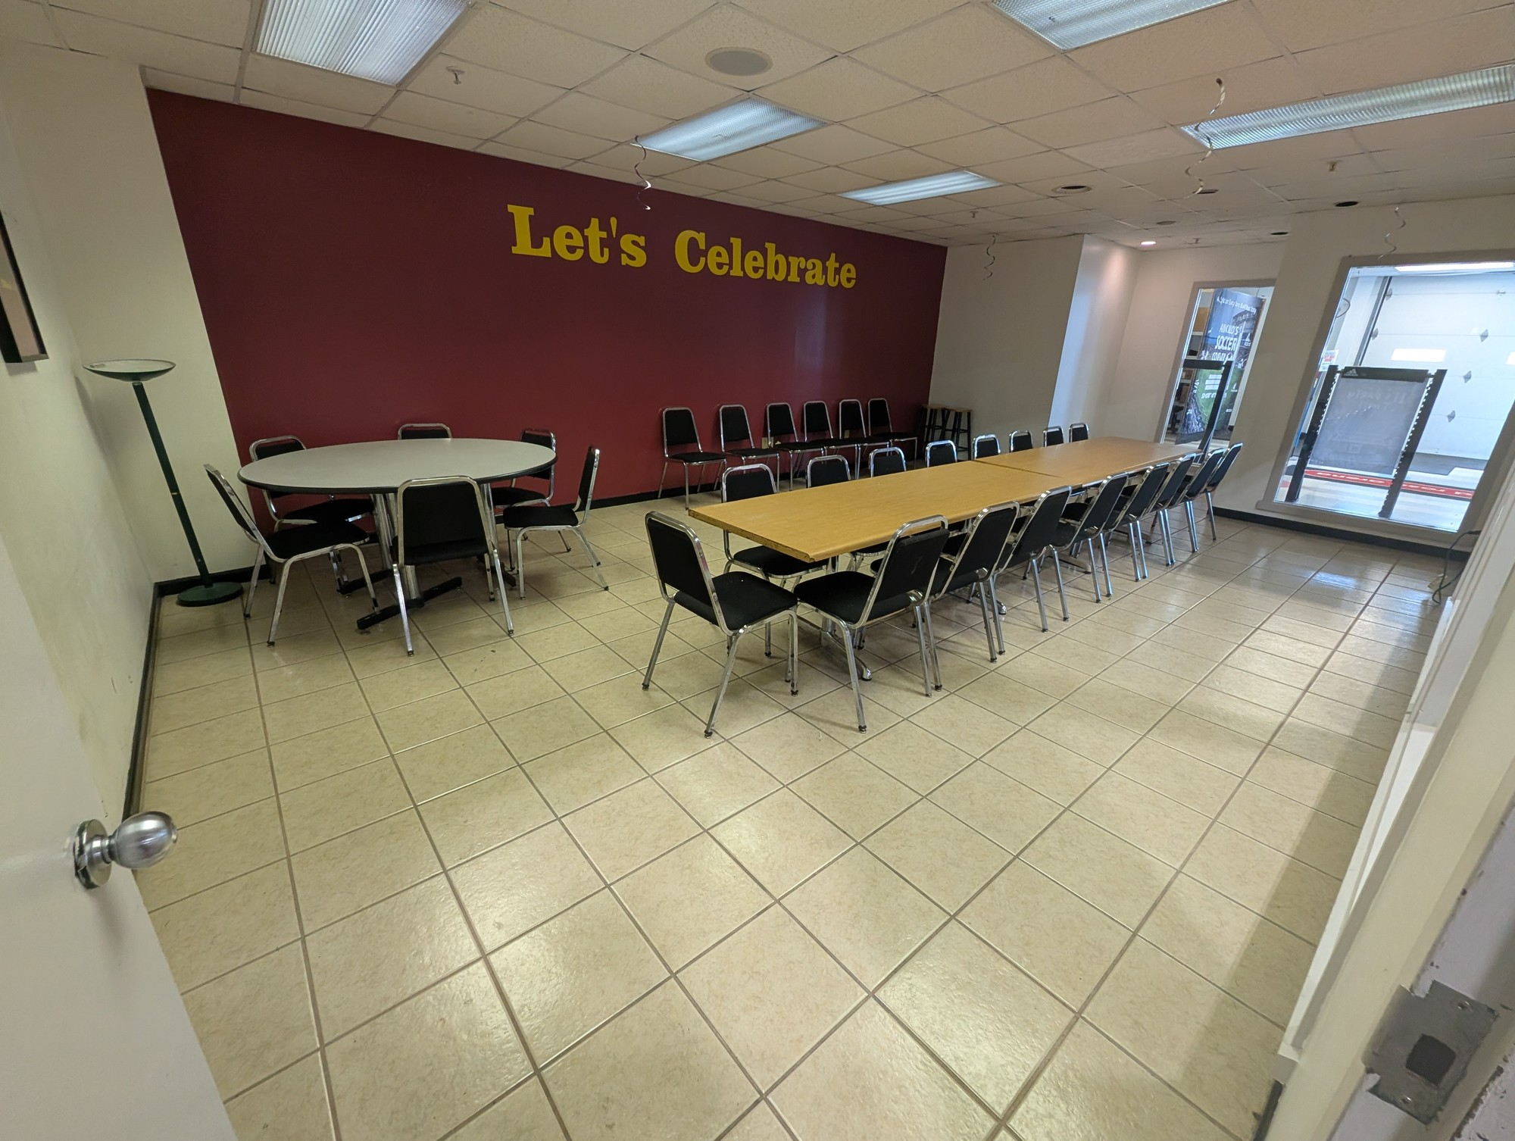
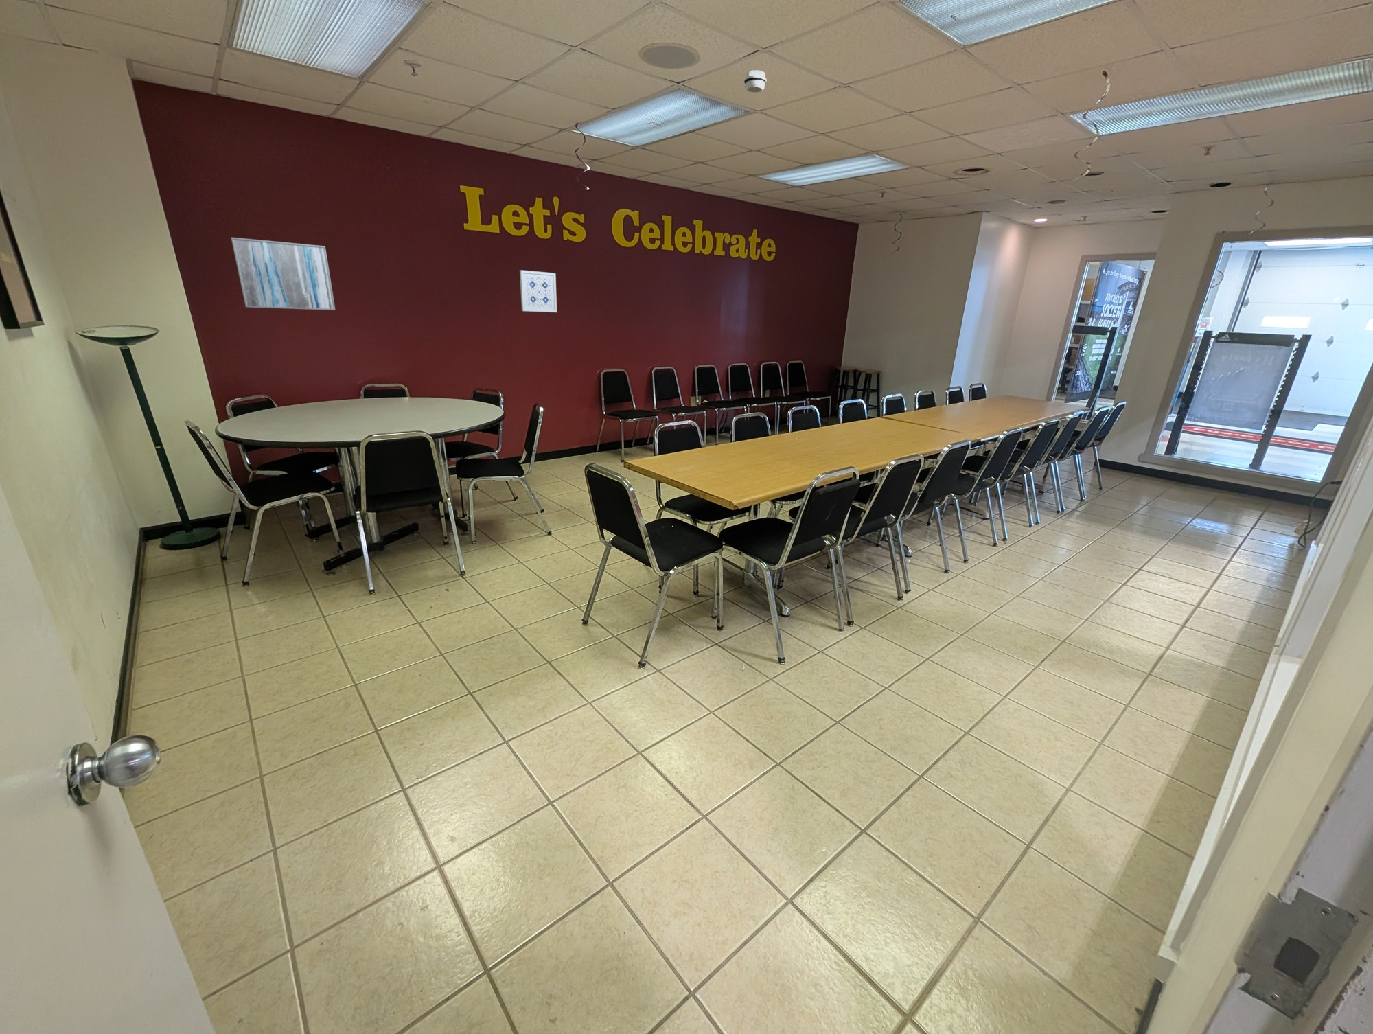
+ smoke detector [743,70,768,93]
+ wall art [230,237,336,311]
+ wall art [519,269,557,313]
